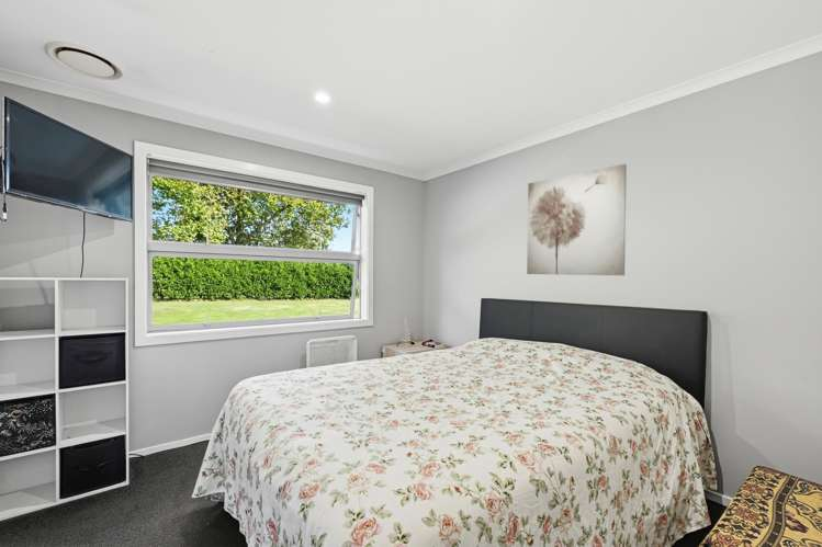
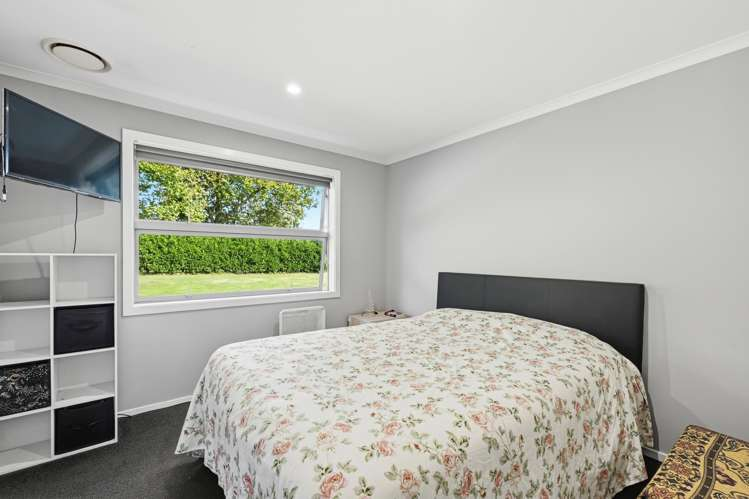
- wall art [526,163,628,276]
